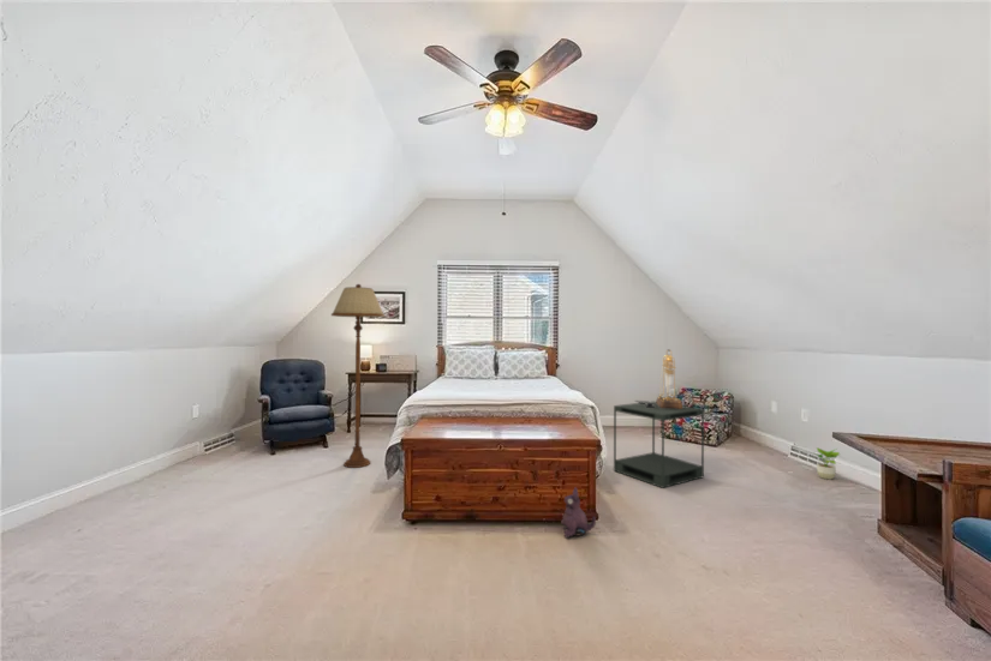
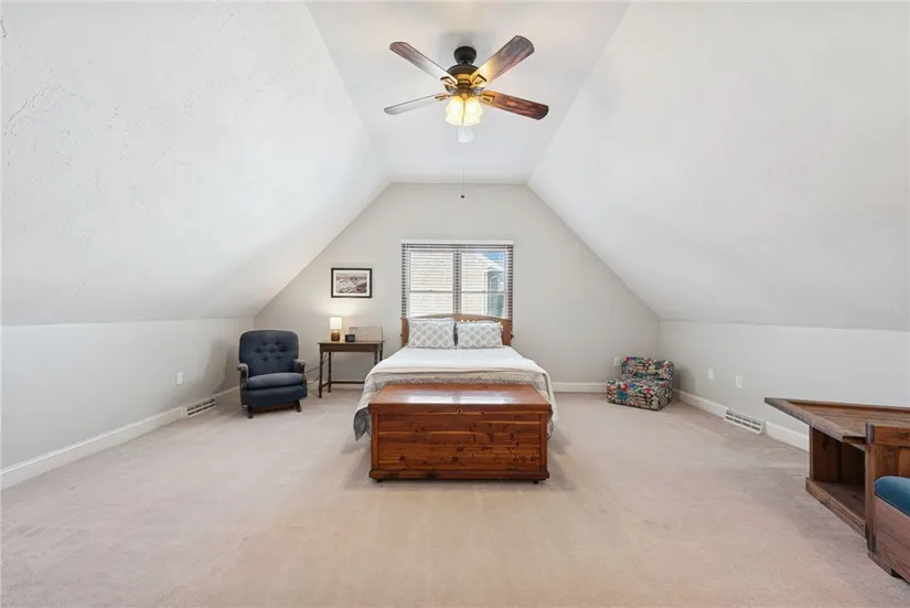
- table lamp [633,348,683,409]
- floor lamp [330,283,386,469]
- plush toy [560,486,597,539]
- potted plant [813,446,841,481]
- side table [613,401,705,489]
